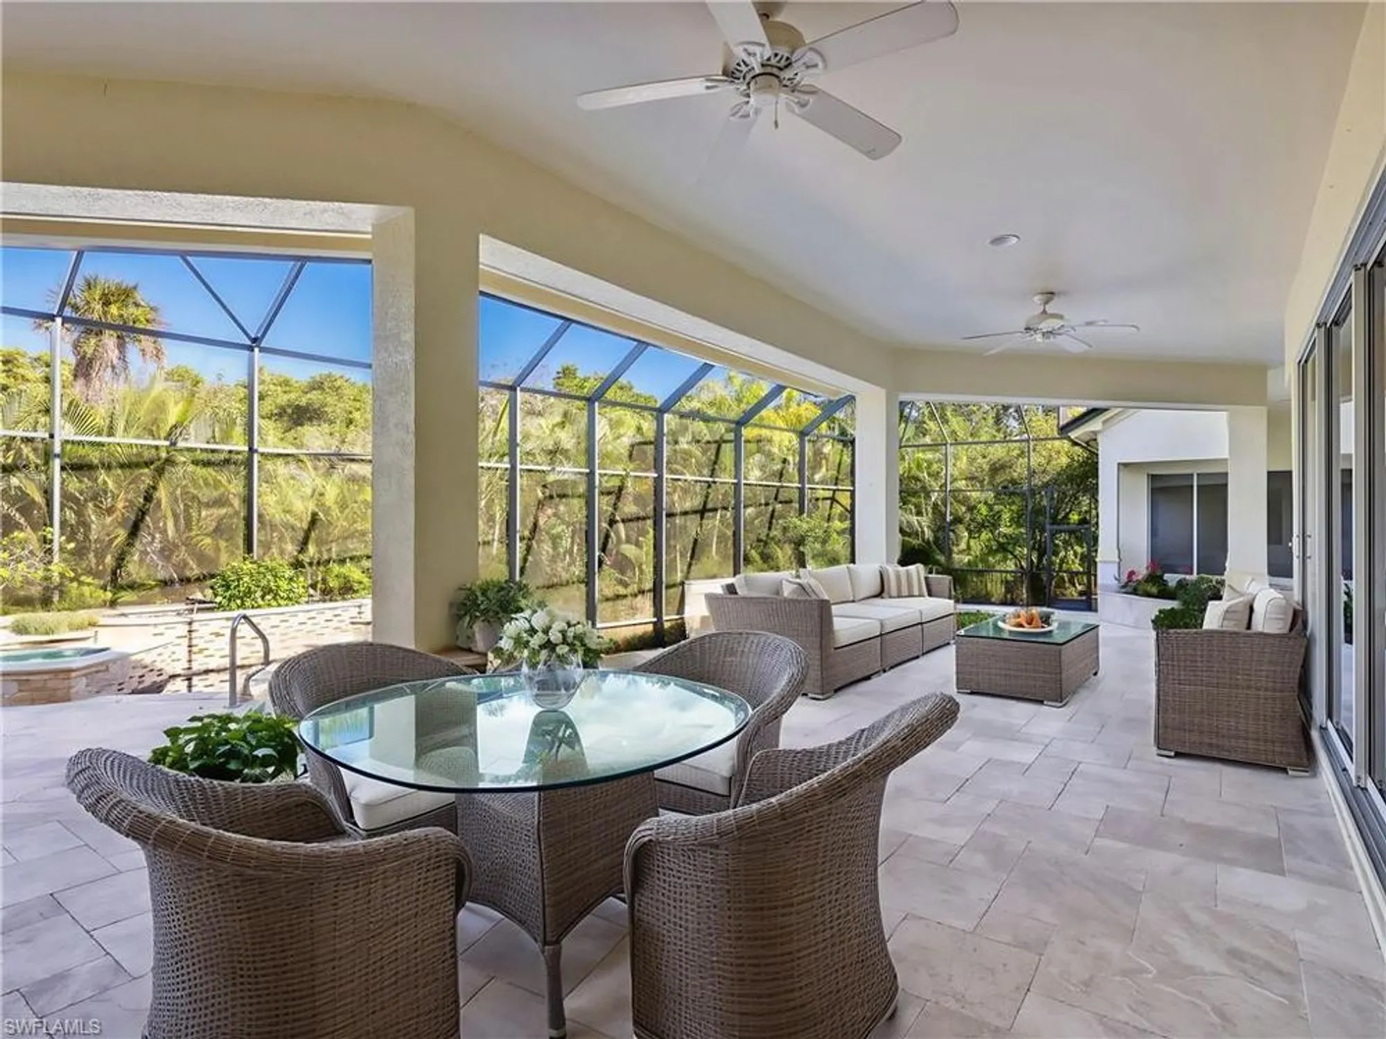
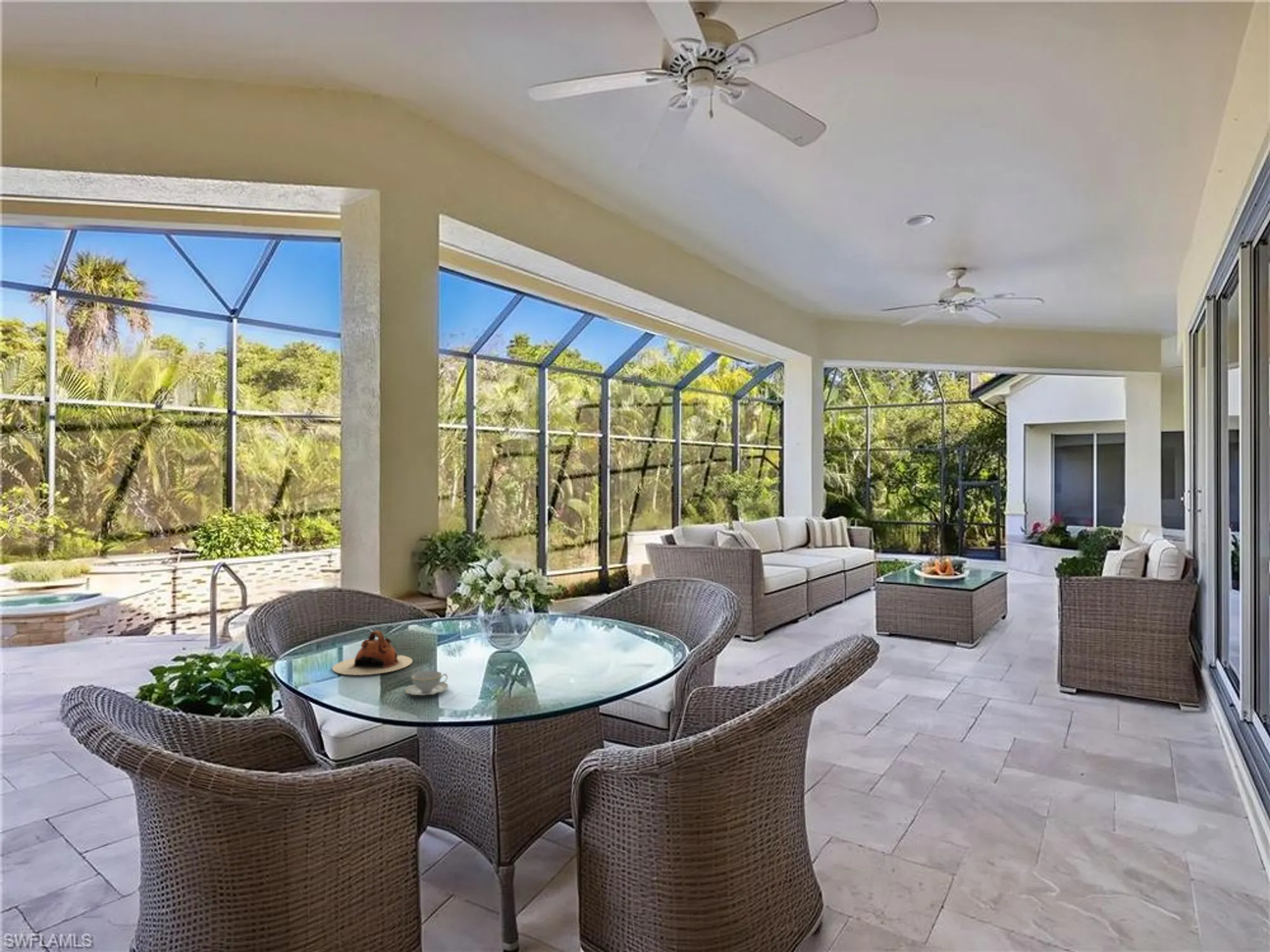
+ teapot [331,630,413,676]
+ chinaware [404,670,449,696]
